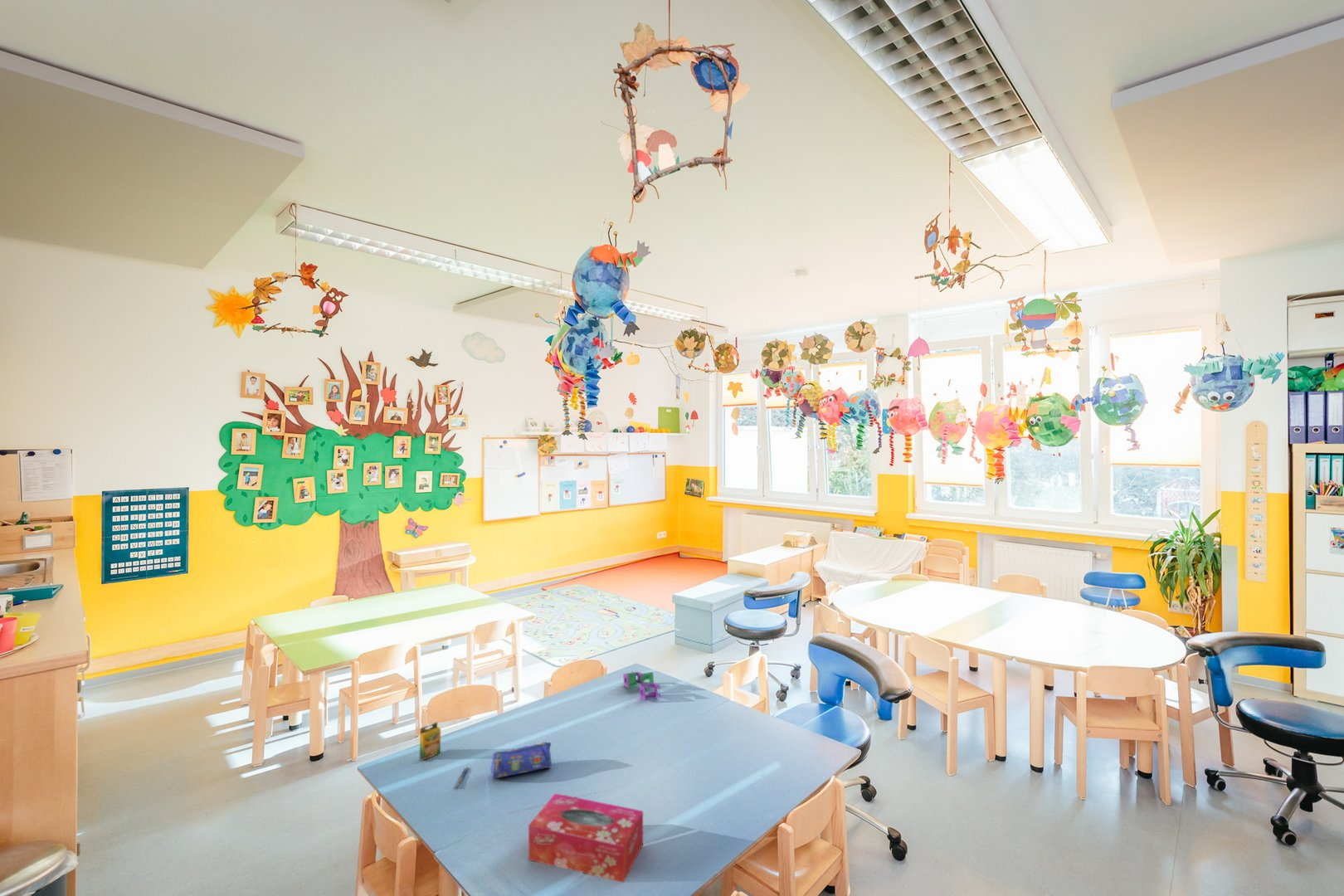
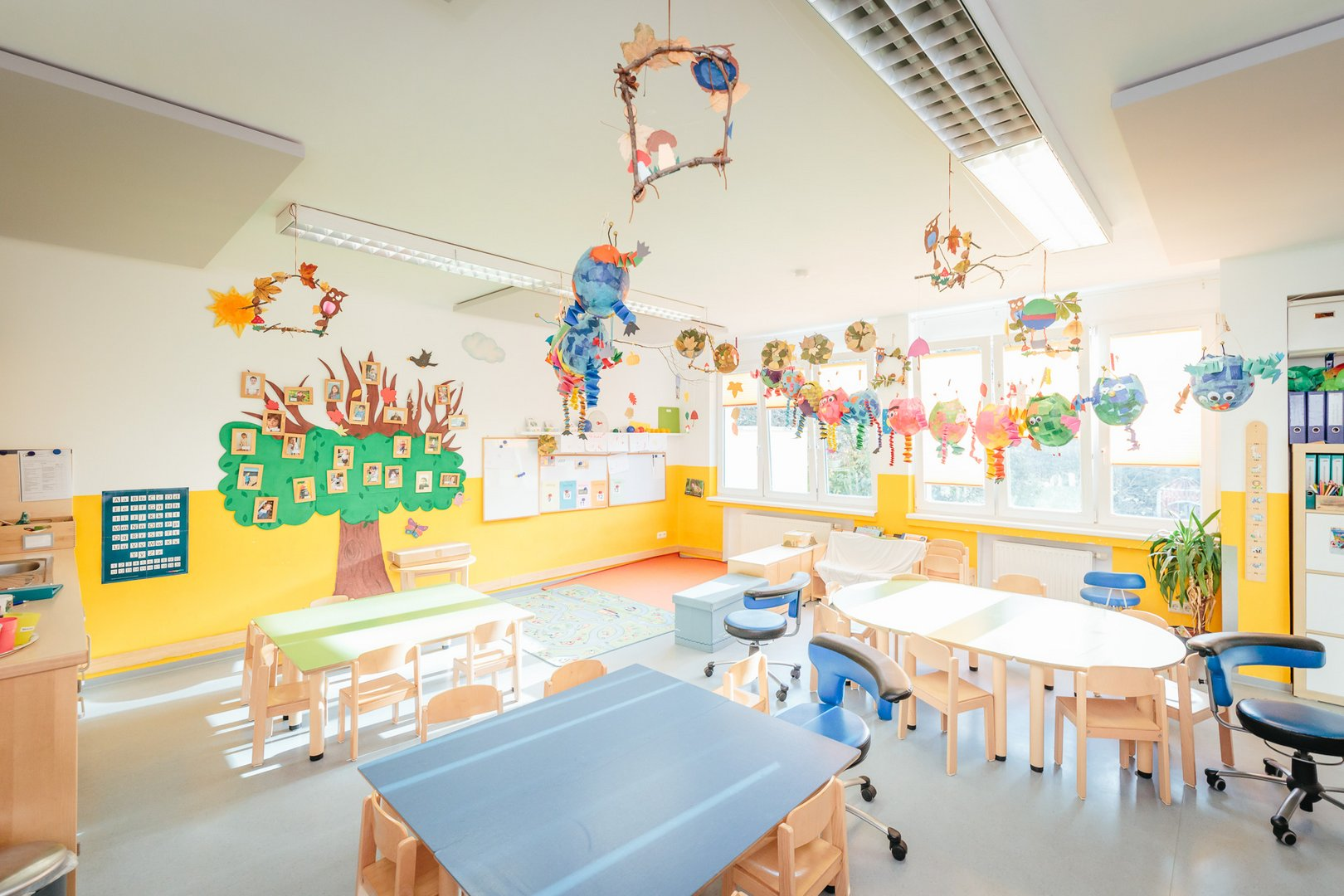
- tissue box [528,792,644,884]
- crayon box [419,721,441,762]
- pen [453,766,470,789]
- puzzle [621,670,661,701]
- pencil case [489,741,553,779]
